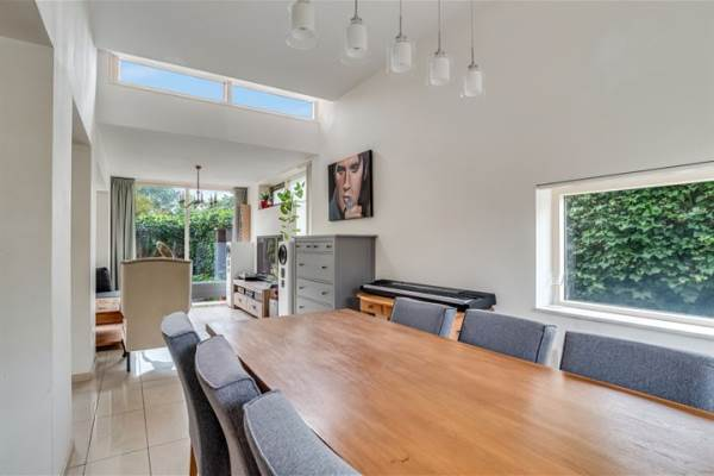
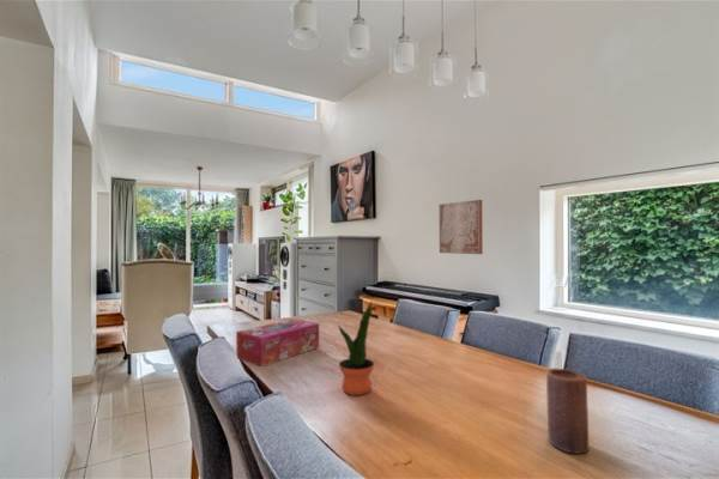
+ potted plant [337,301,375,396]
+ wall art [439,199,484,255]
+ tissue box [235,317,320,368]
+ candle [545,366,590,455]
